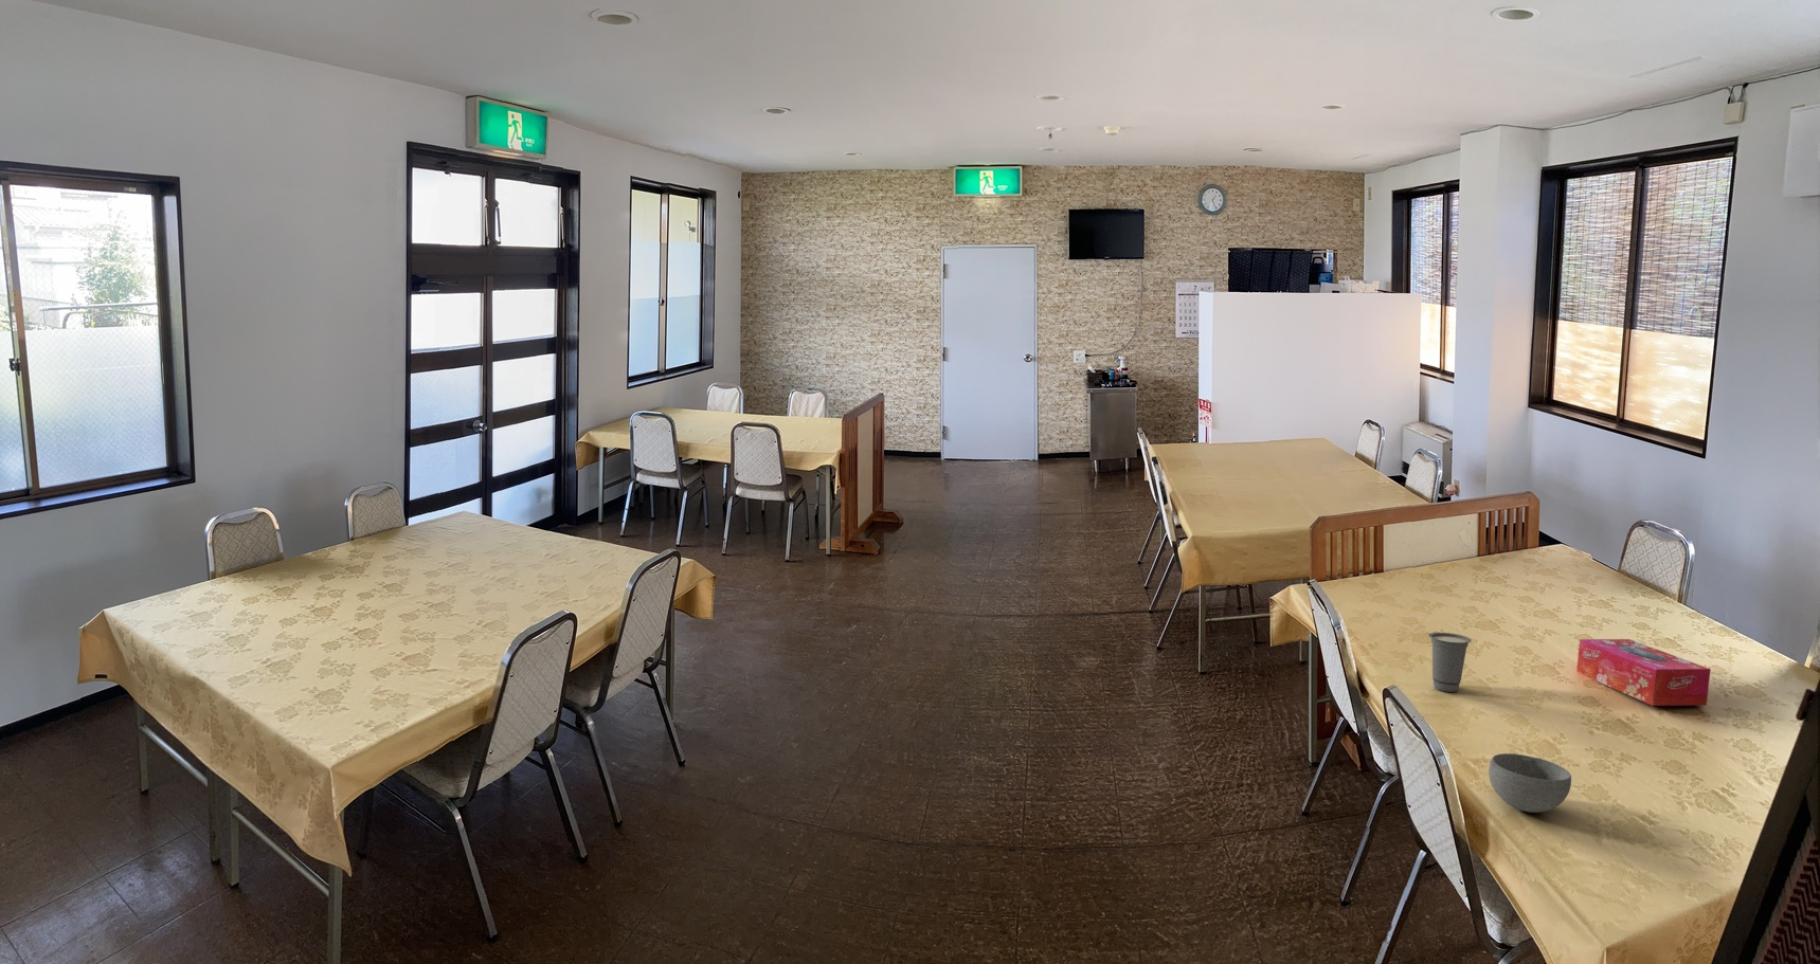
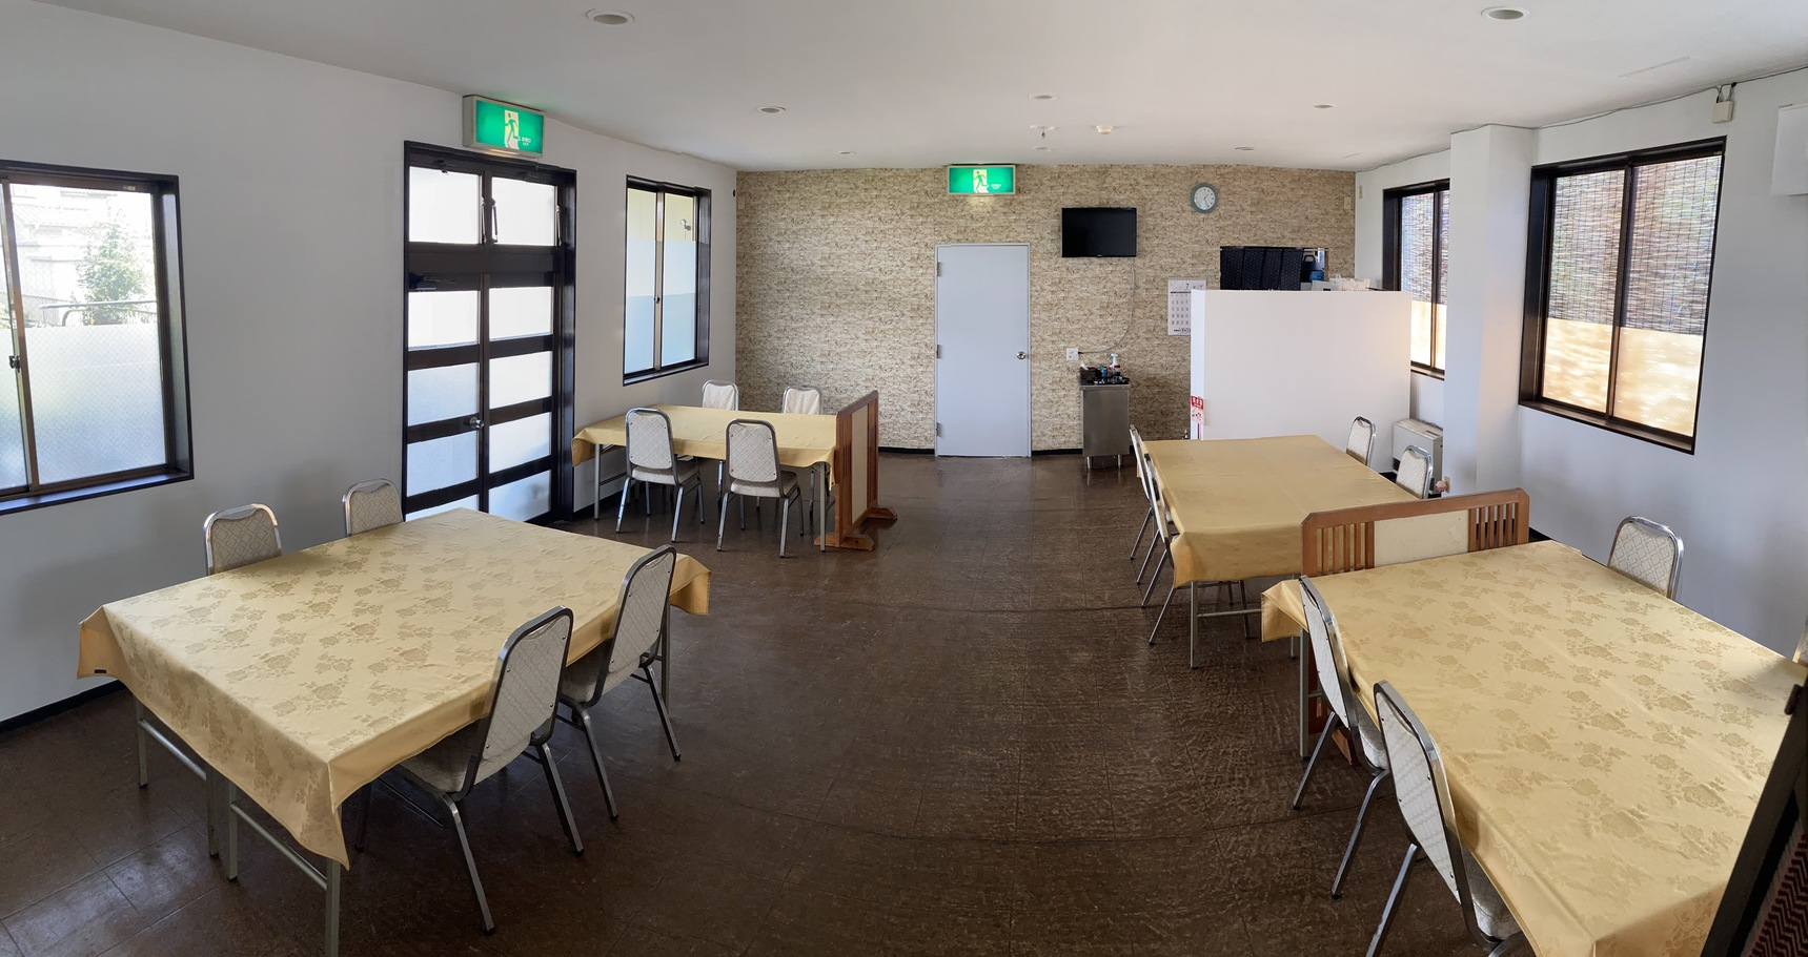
- cup [1429,632,1472,693]
- tissue box [1576,638,1710,706]
- bowl [1488,752,1572,814]
